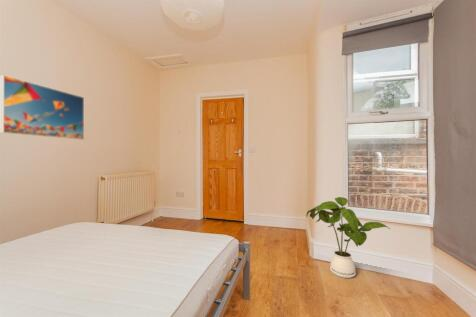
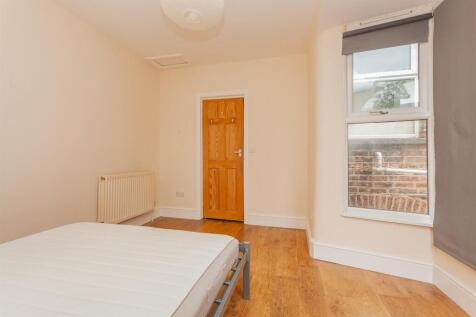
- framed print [0,74,85,141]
- house plant [305,196,391,279]
